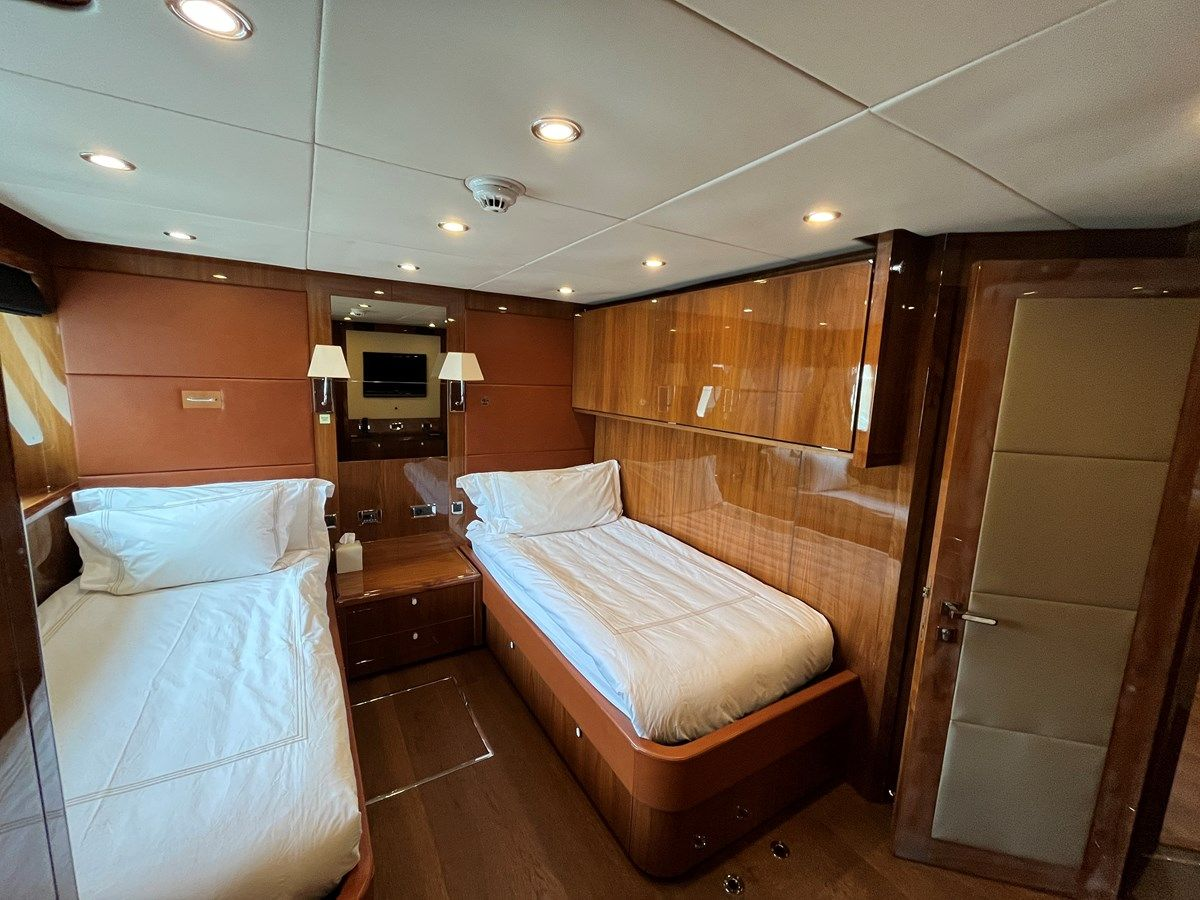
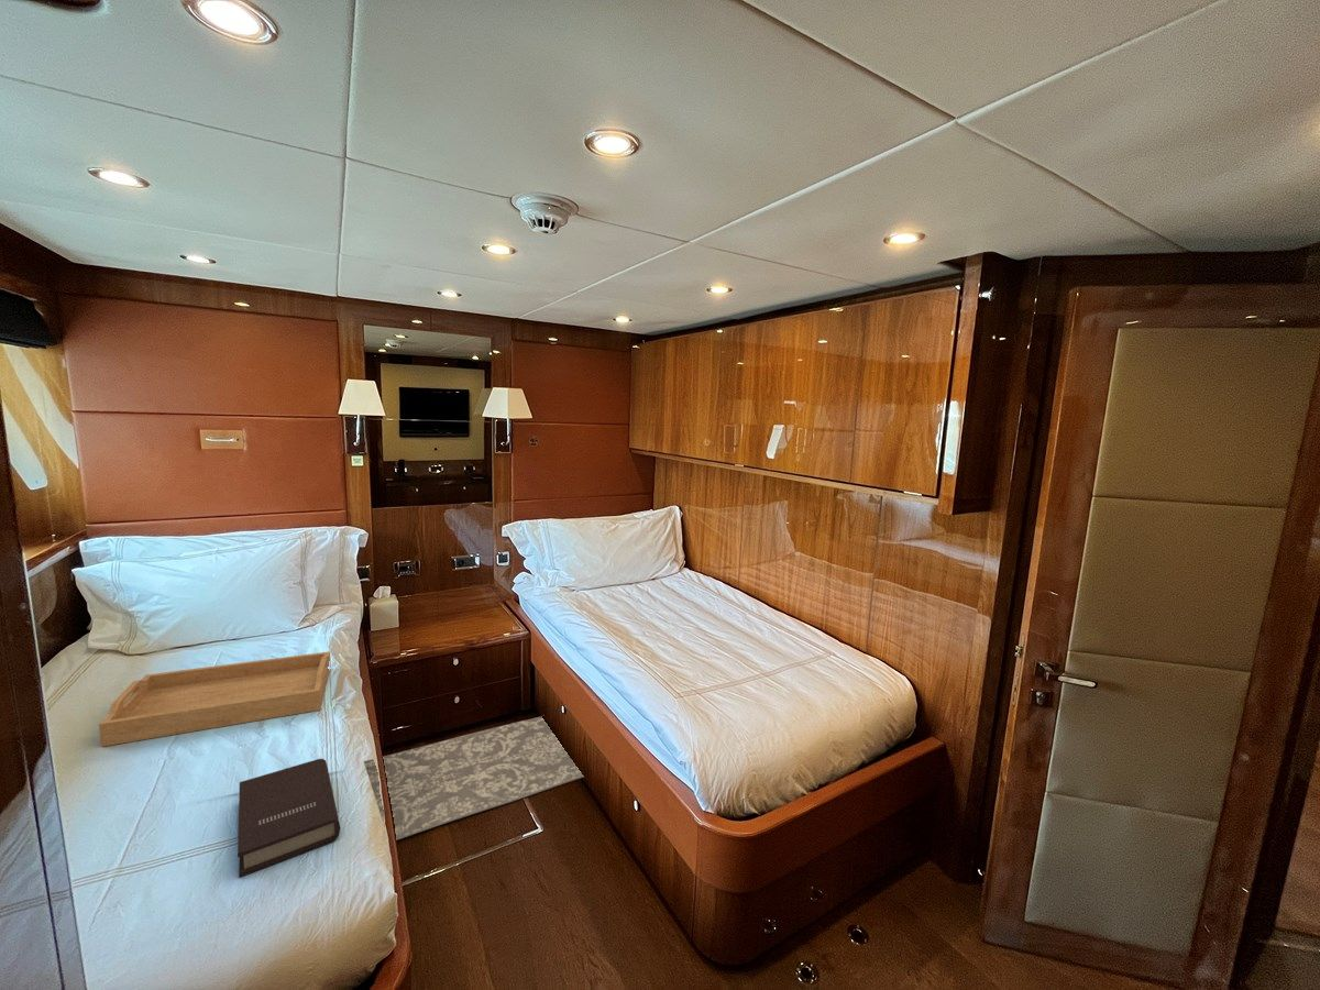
+ serving tray [98,650,331,748]
+ rug [363,715,585,842]
+ book [237,758,341,878]
